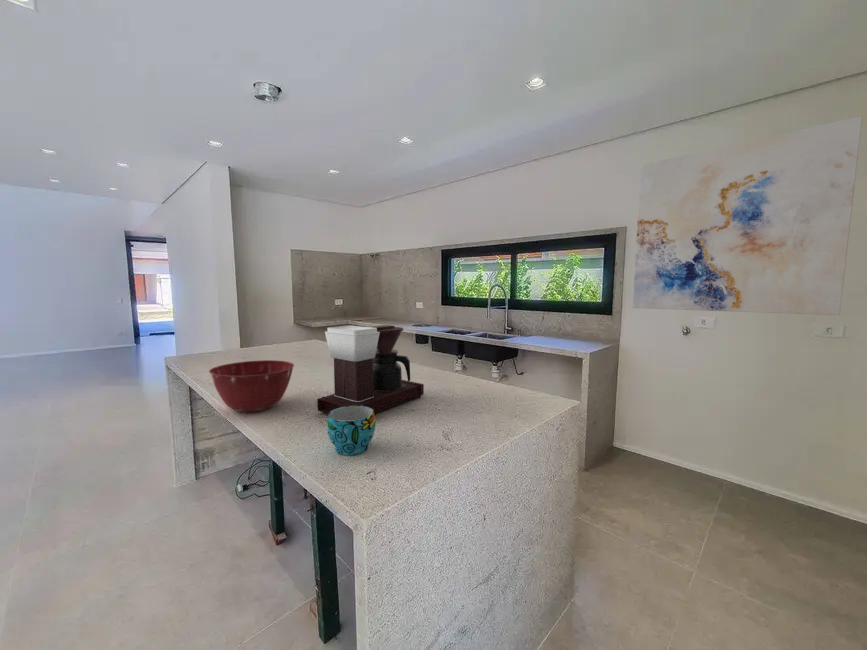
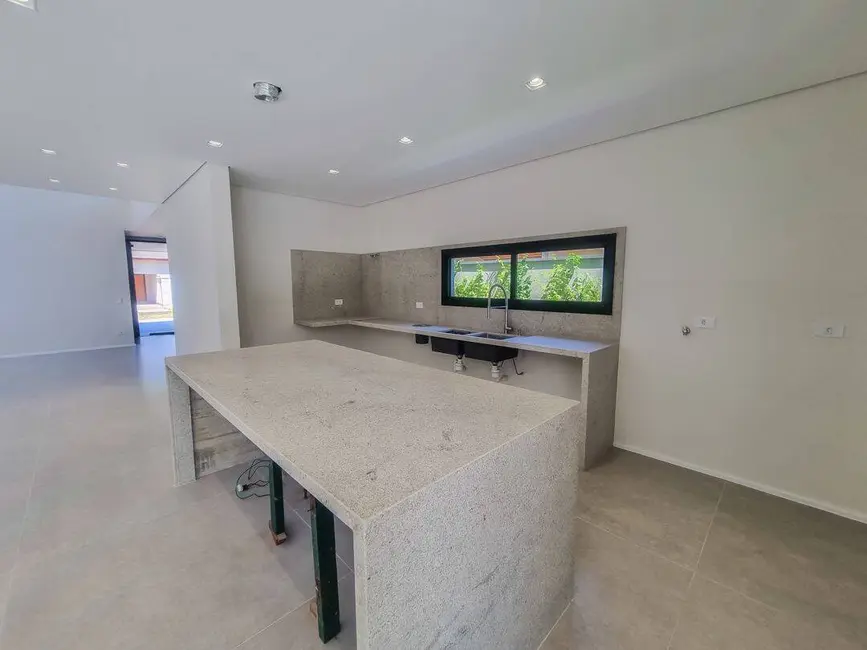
- mixing bowl [208,359,295,413]
- wall art [632,115,863,316]
- cup [326,406,376,456]
- coffee maker [316,324,425,415]
